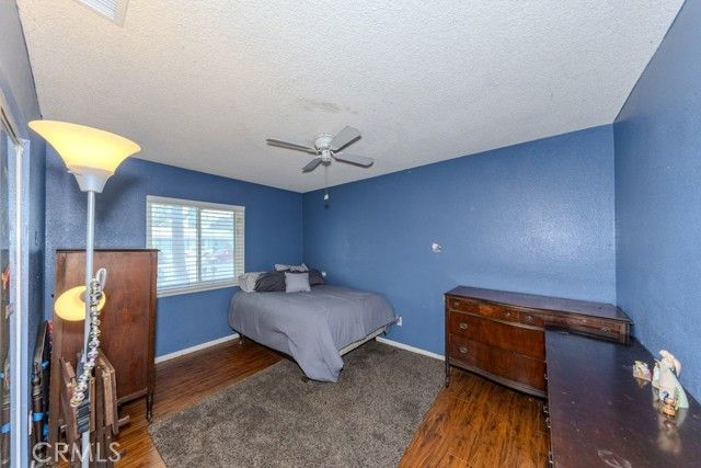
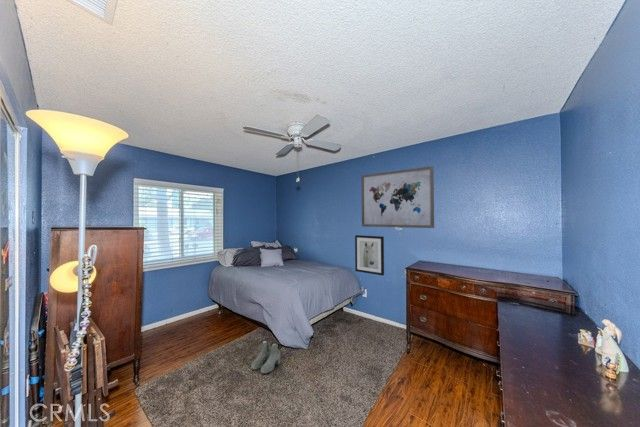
+ boots [250,338,281,375]
+ wall art [354,234,385,276]
+ wall art [361,165,435,229]
